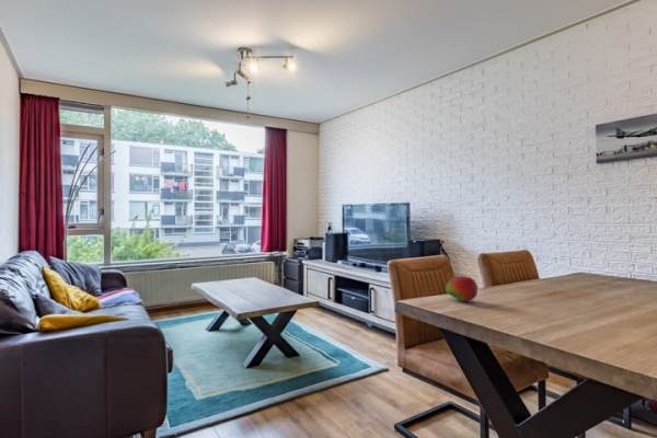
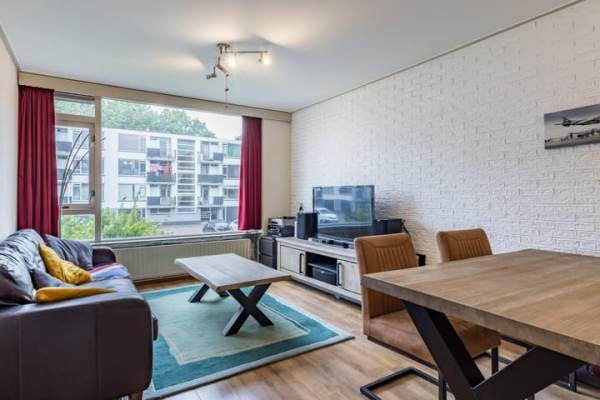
- fruit [445,275,479,302]
